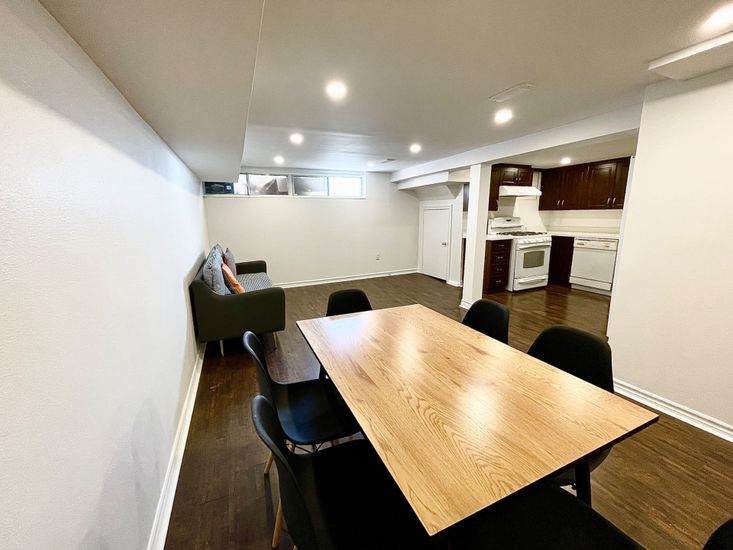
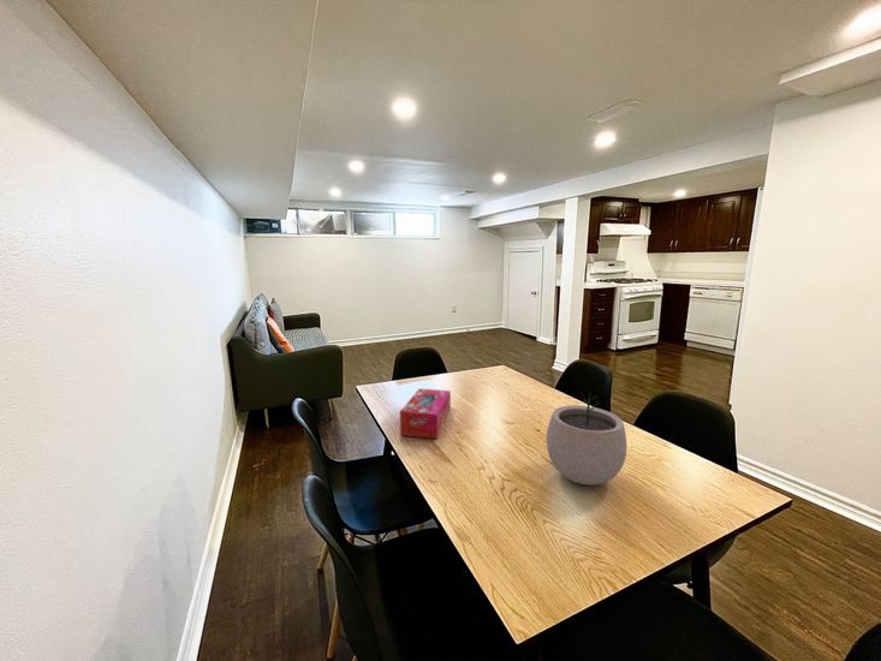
+ plant pot [546,391,627,487]
+ tissue box [399,387,452,440]
